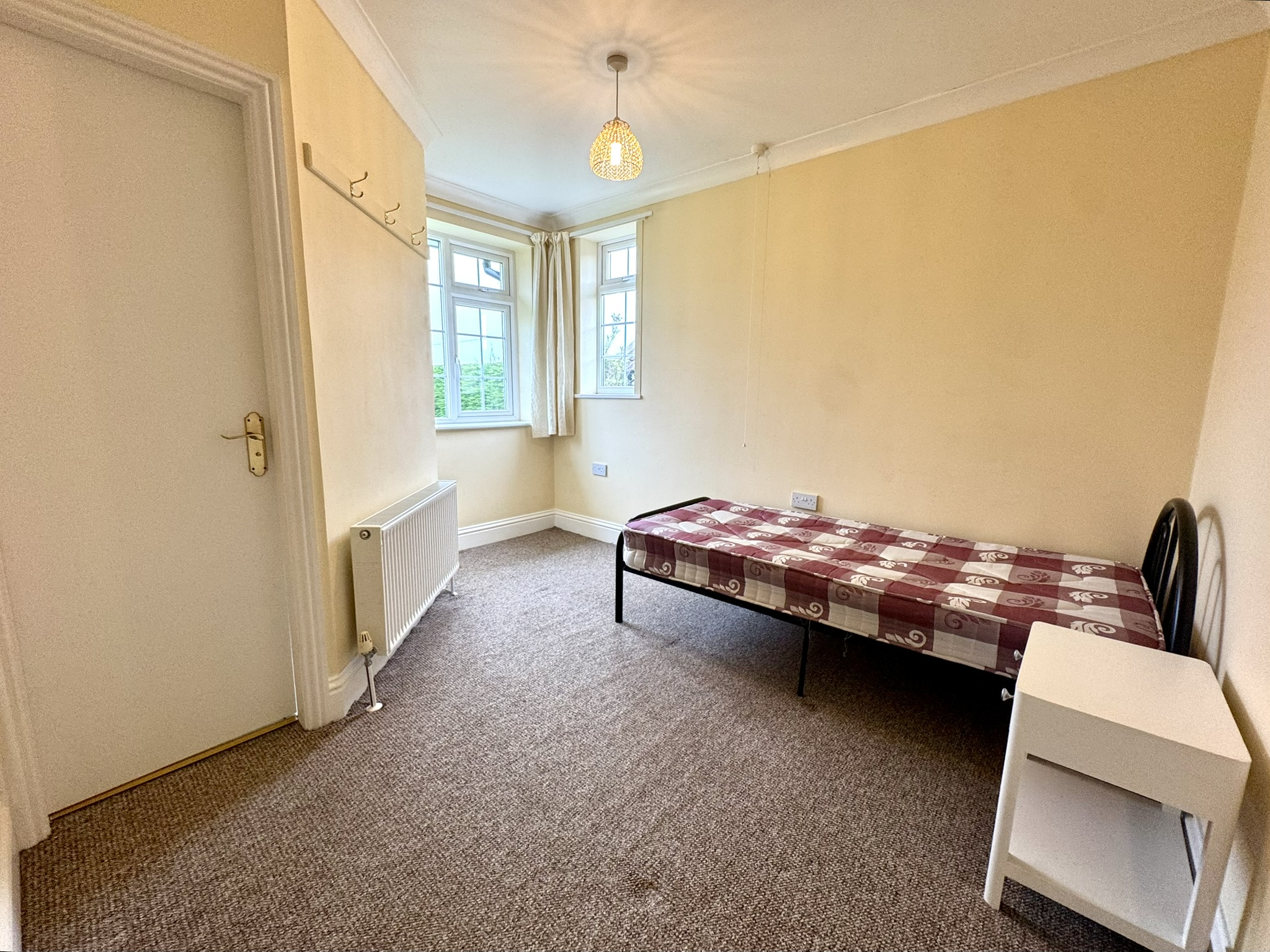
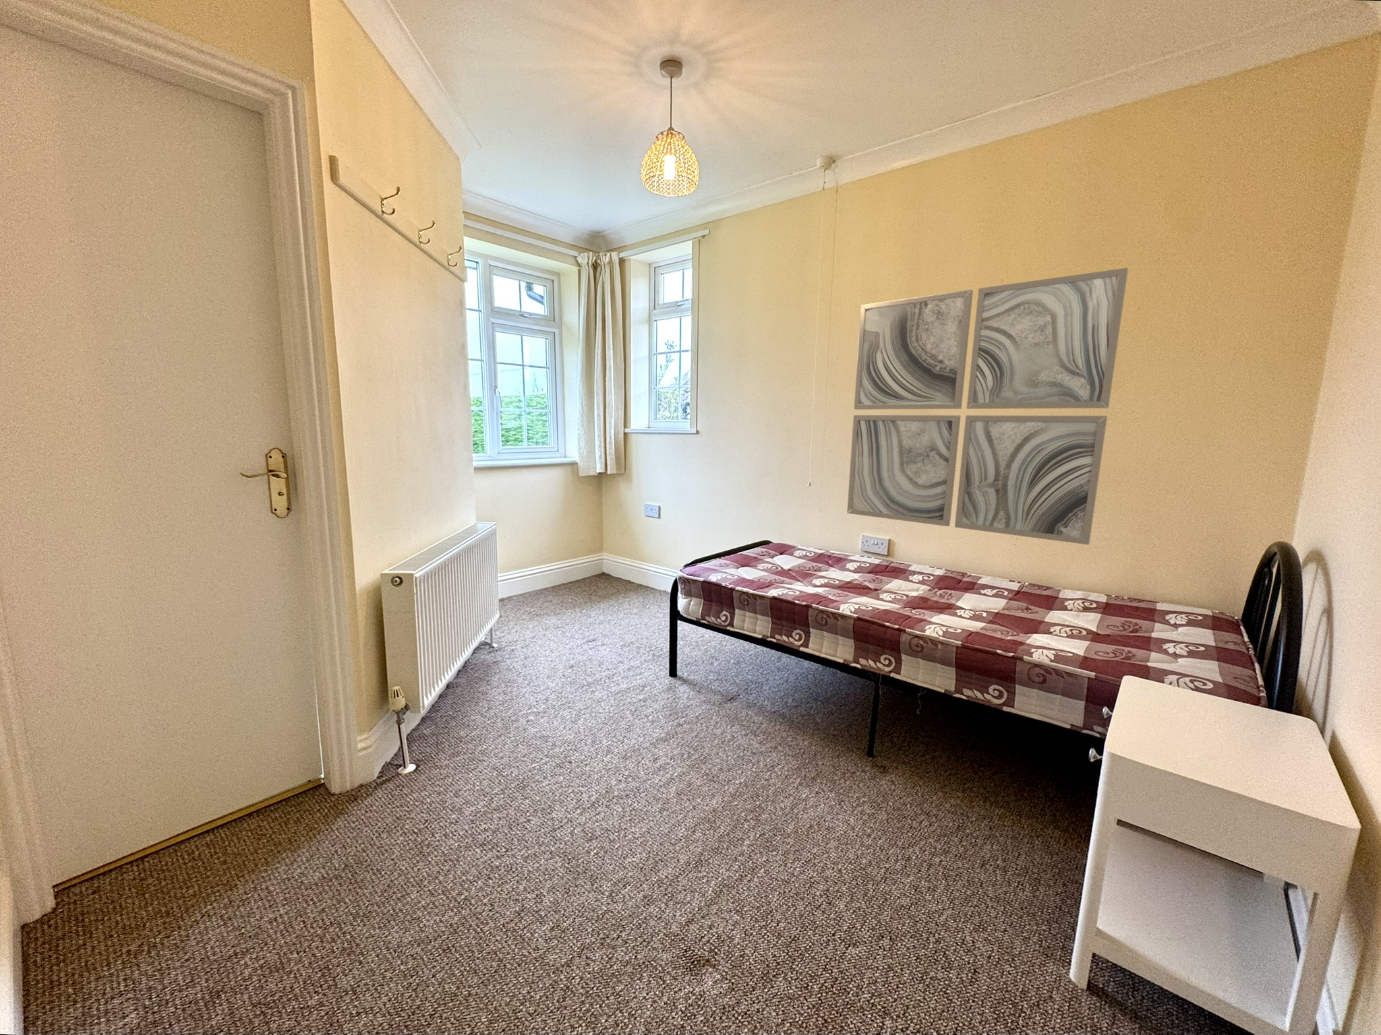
+ wall art [846,266,1129,545]
